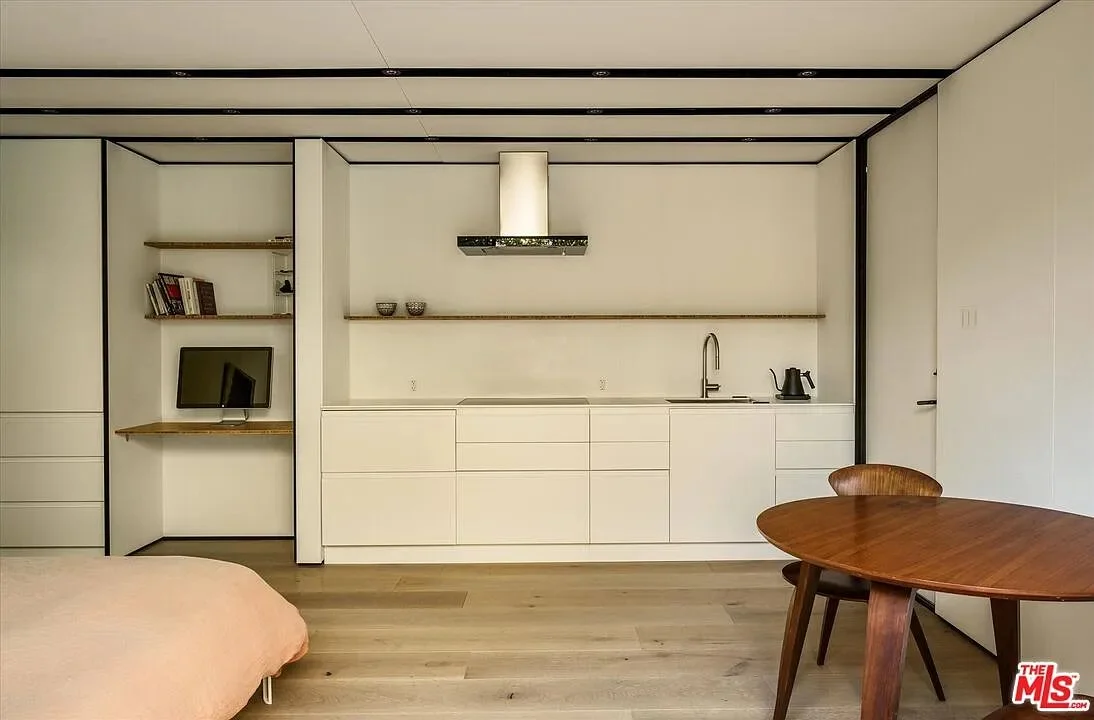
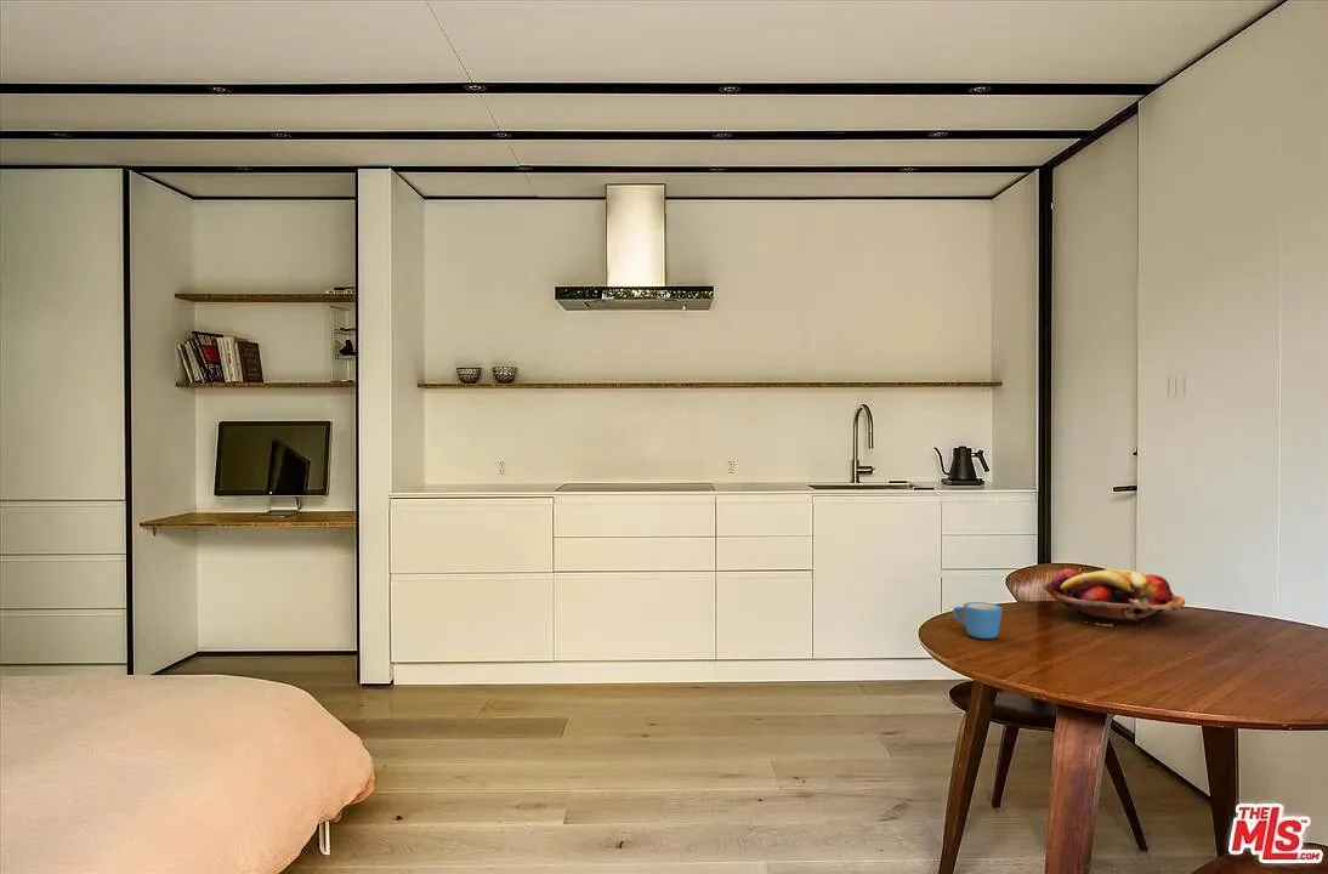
+ fruit basket [1042,568,1186,625]
+ mug [952,601,1004,640]
